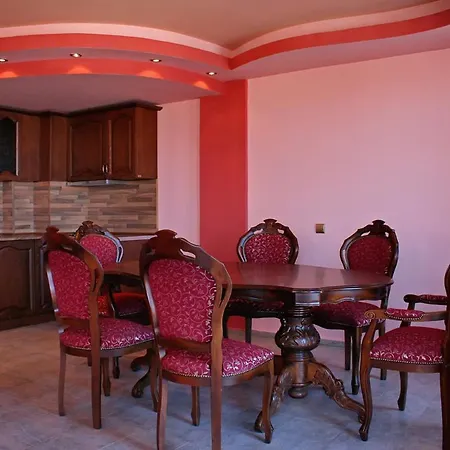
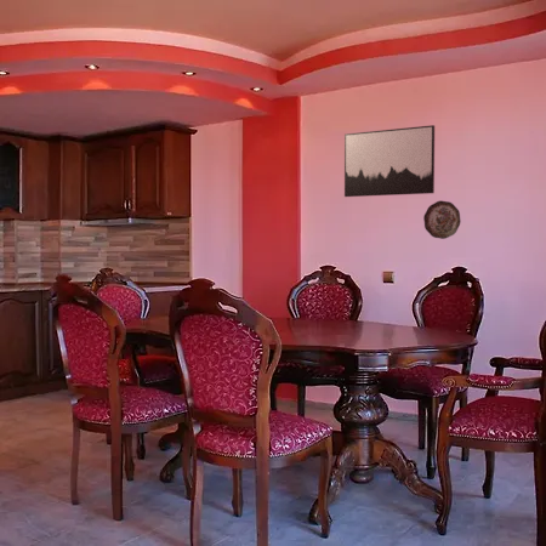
+ wall art [343,124,436,198]
+ decorative plate [422,199,461,240]
